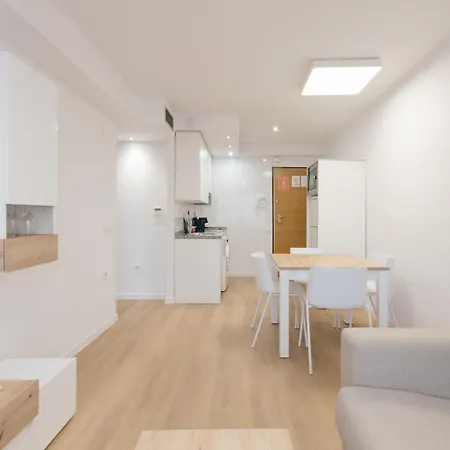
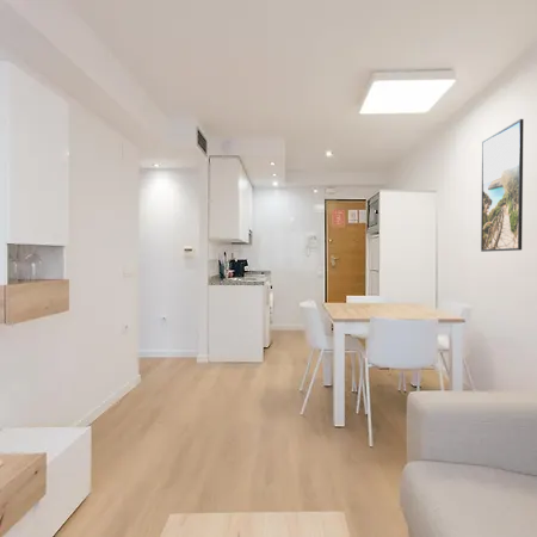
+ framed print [480,118,525,253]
